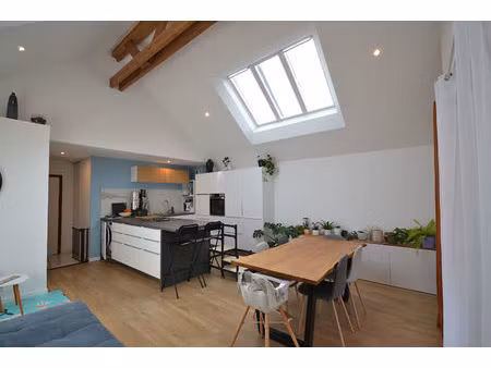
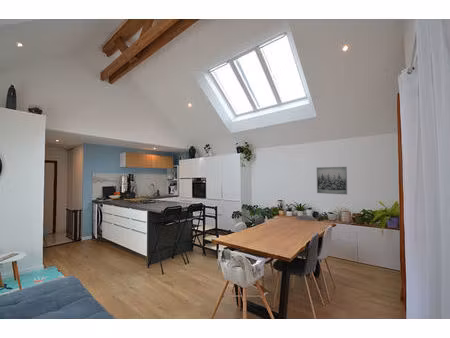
+ wall art [316,166,348,196]
